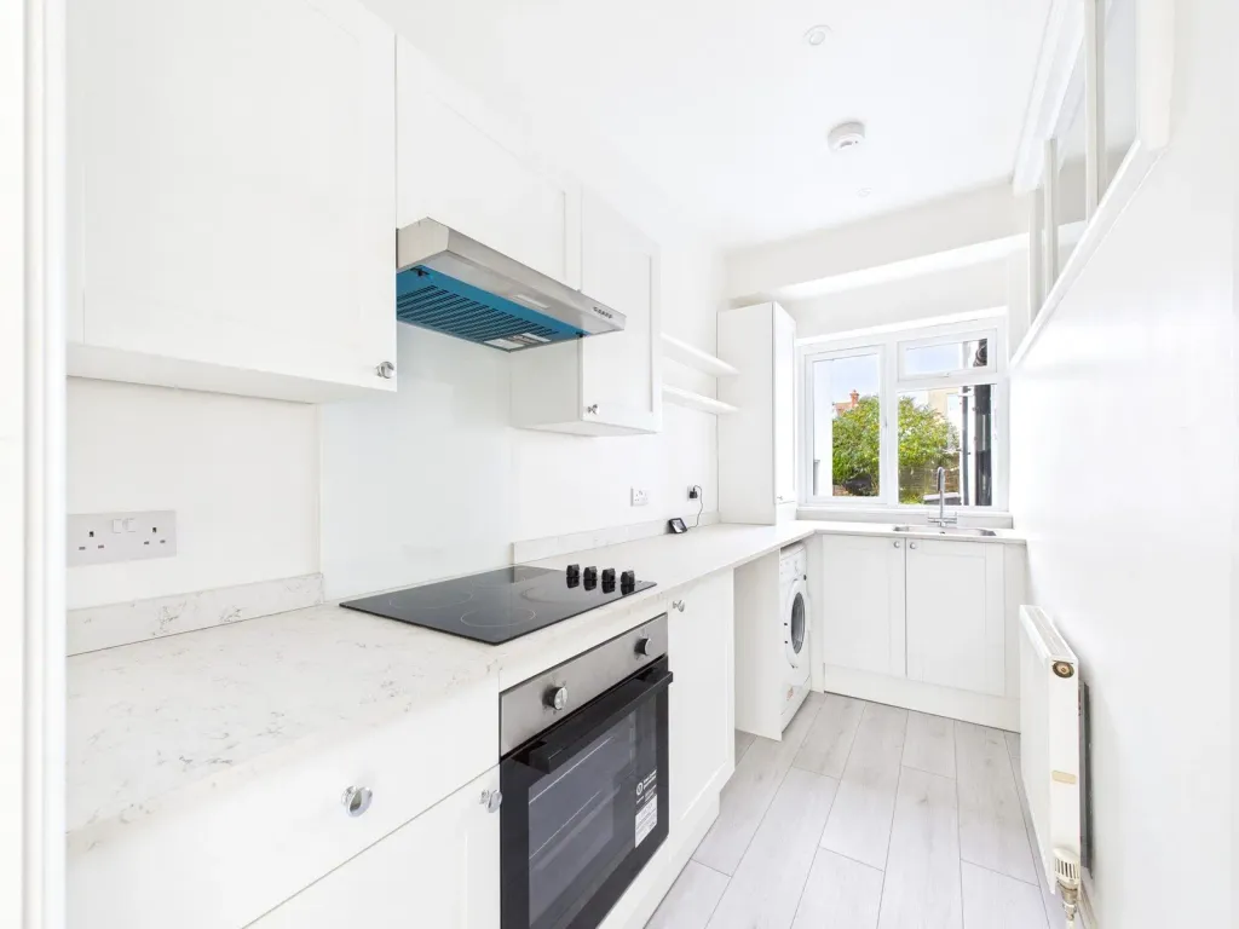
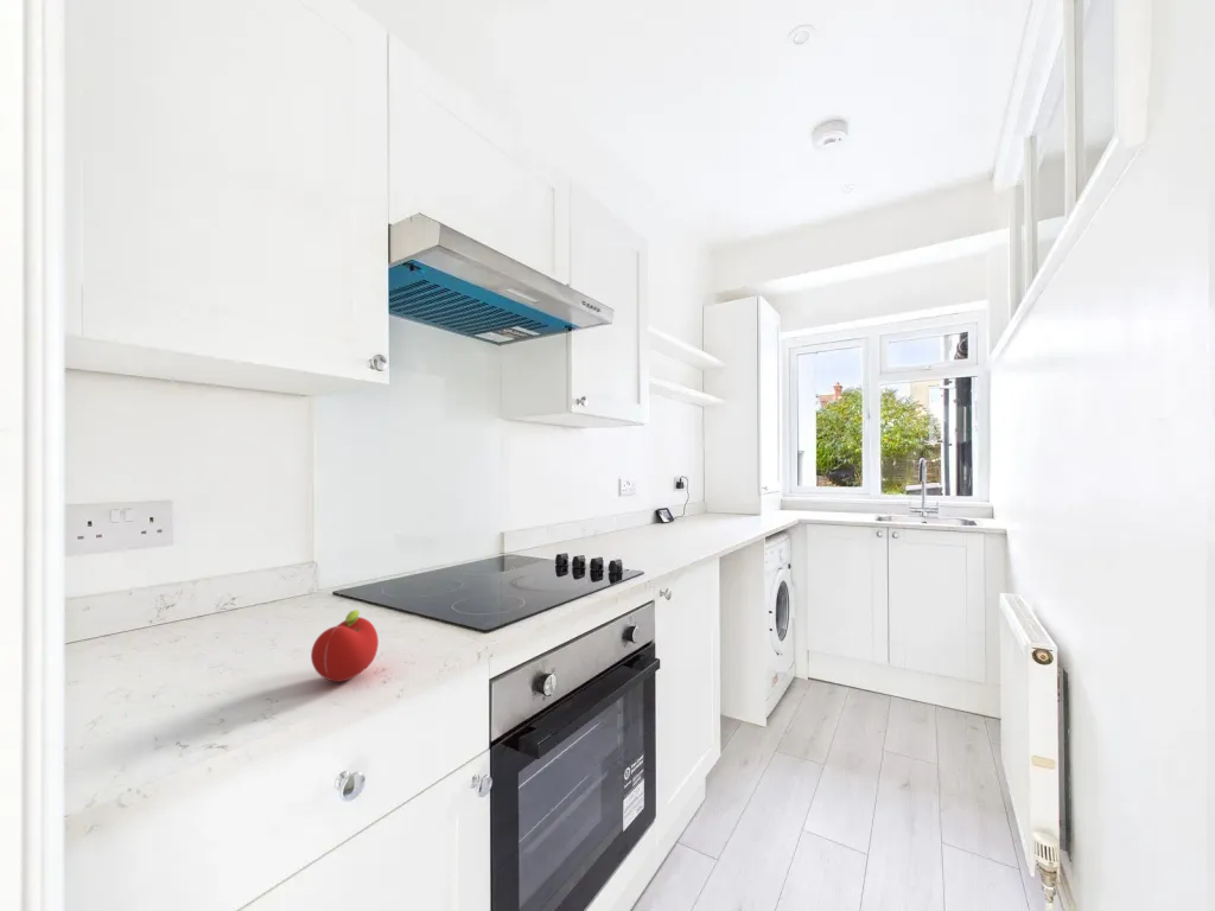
+ fruit [310,609,380,683]
